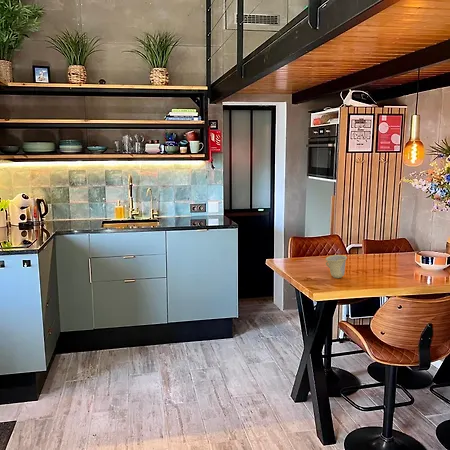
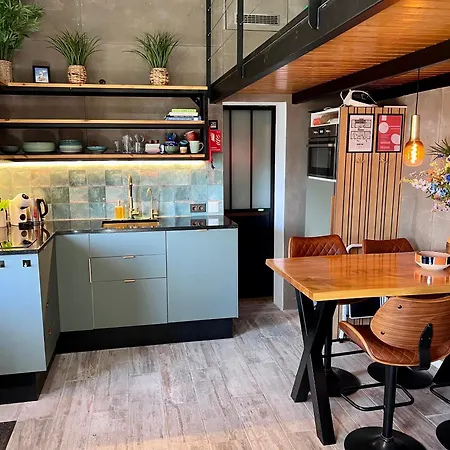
- cup [325,254,348,279]
